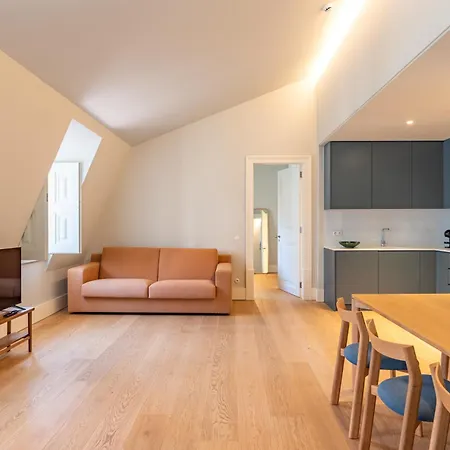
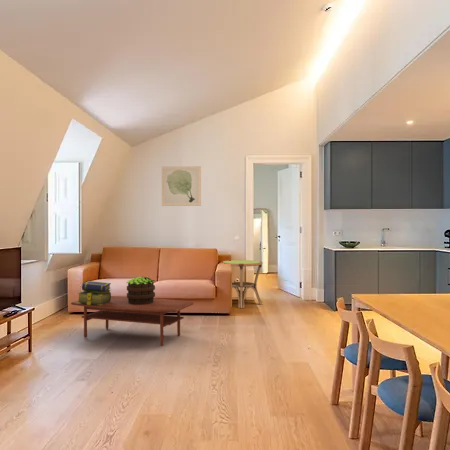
+ coffee table [70,295,195,347]
+ potted plant [126,276,156,305]
+ wall art [161,165,202,207]
+ stack of books [77,280,112,305]
+ side table [220,259,264,309]
